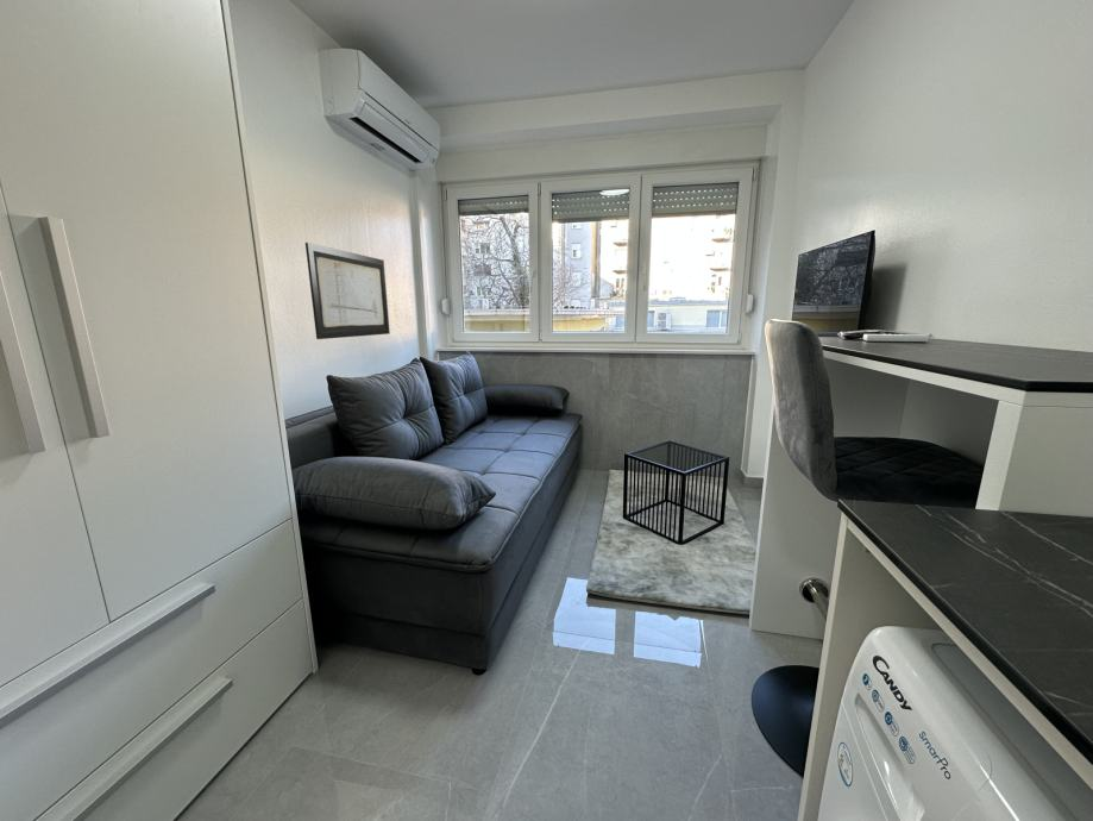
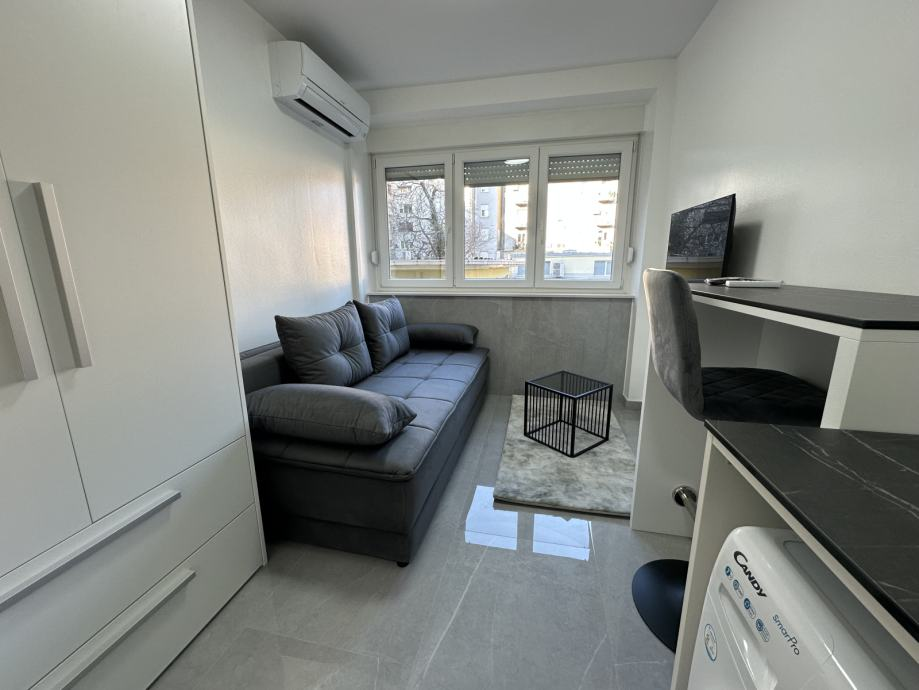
- wall art [304,242,391,340]
